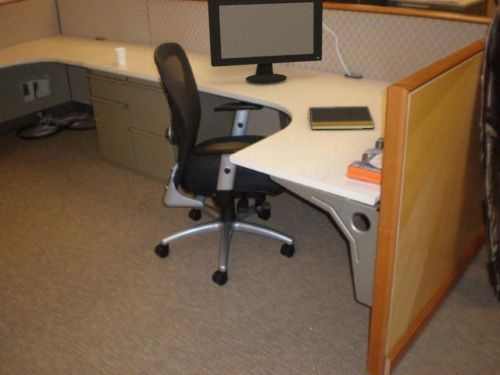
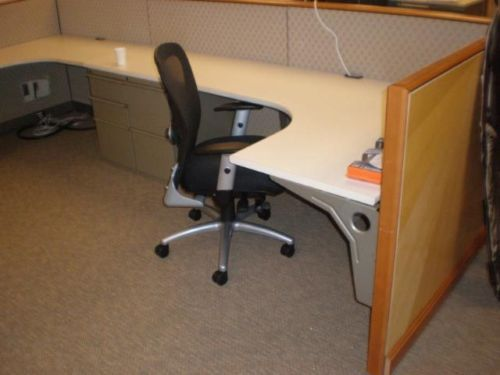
- notepad [306,105,376,130]
- computer monitor [207,0,324,83]
